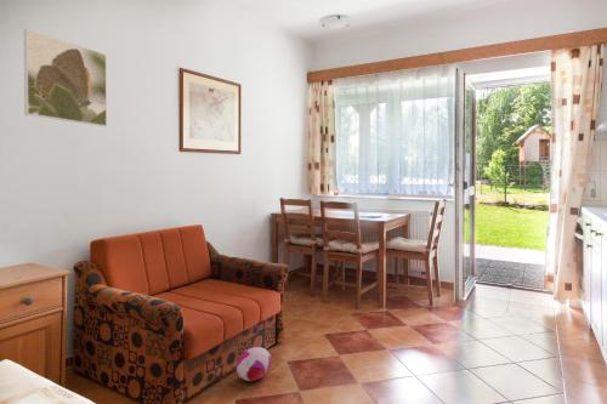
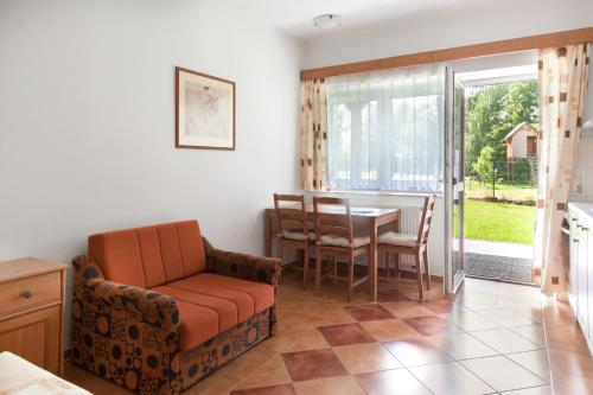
- plush toy [236,346,272,382]
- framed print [23,28,108,127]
